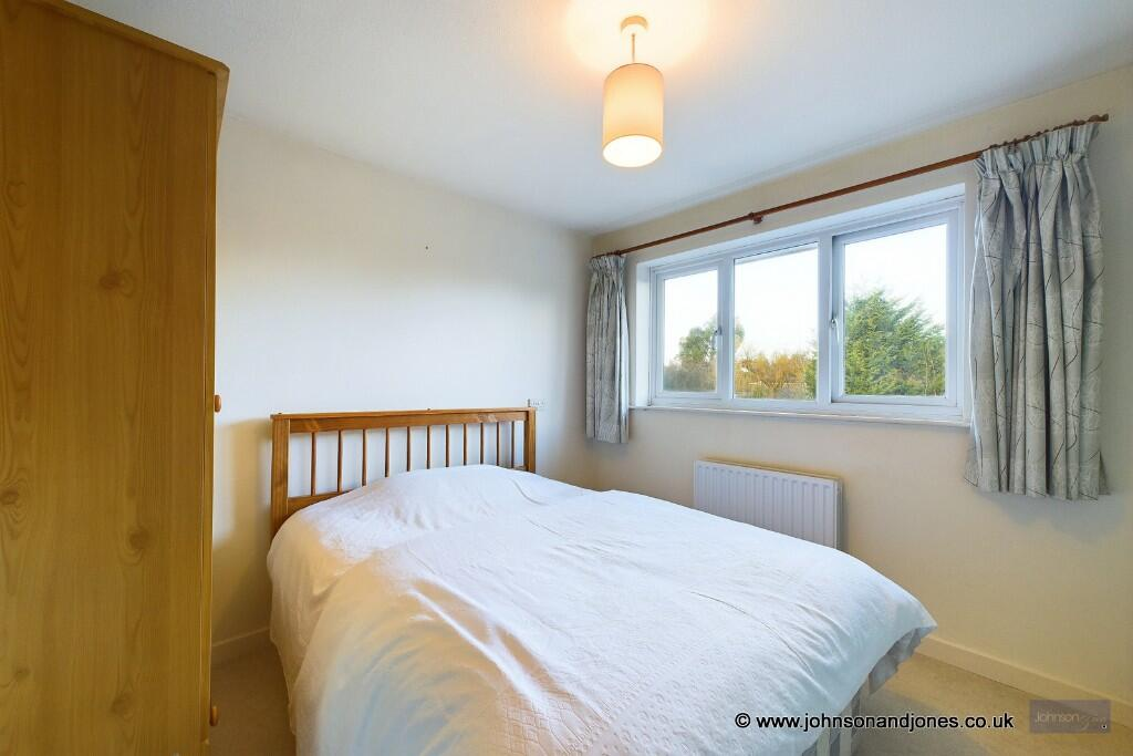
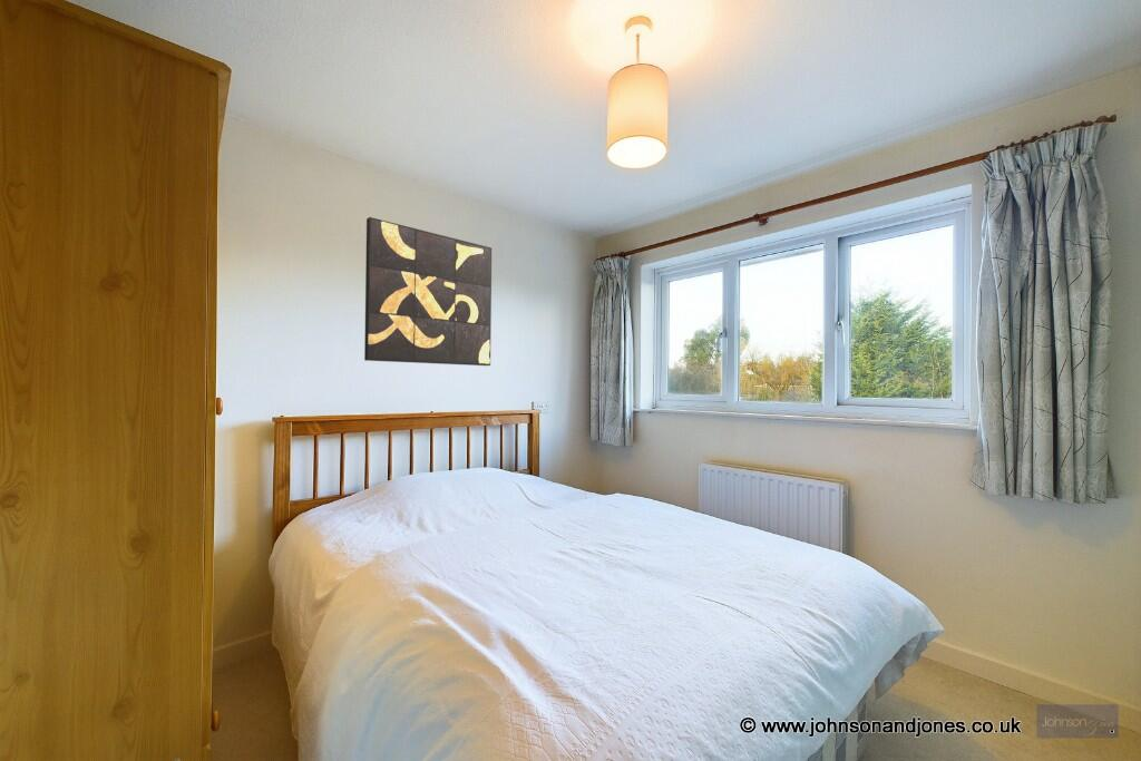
+ wall art [363,216,493,367]
